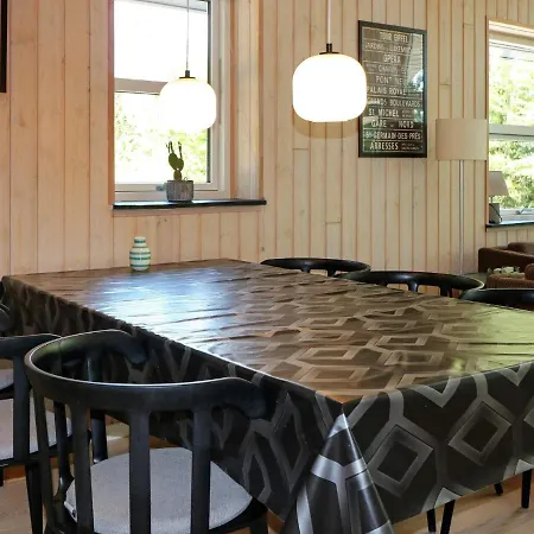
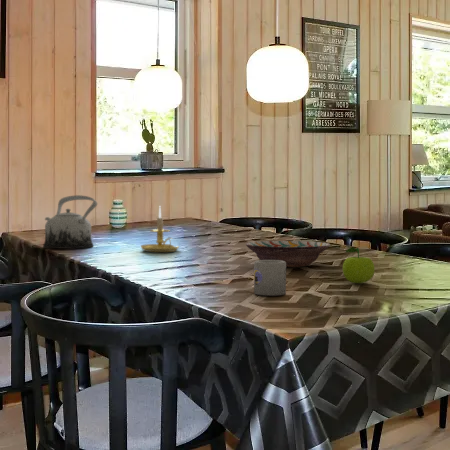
+ decorative bowl [245,240,331,268]
+ teapot [42,194,98,249]
+ candle holder [140,206,180,253]
+ fruit [342,246,376,284]
+ mug [253,259,287,296]
